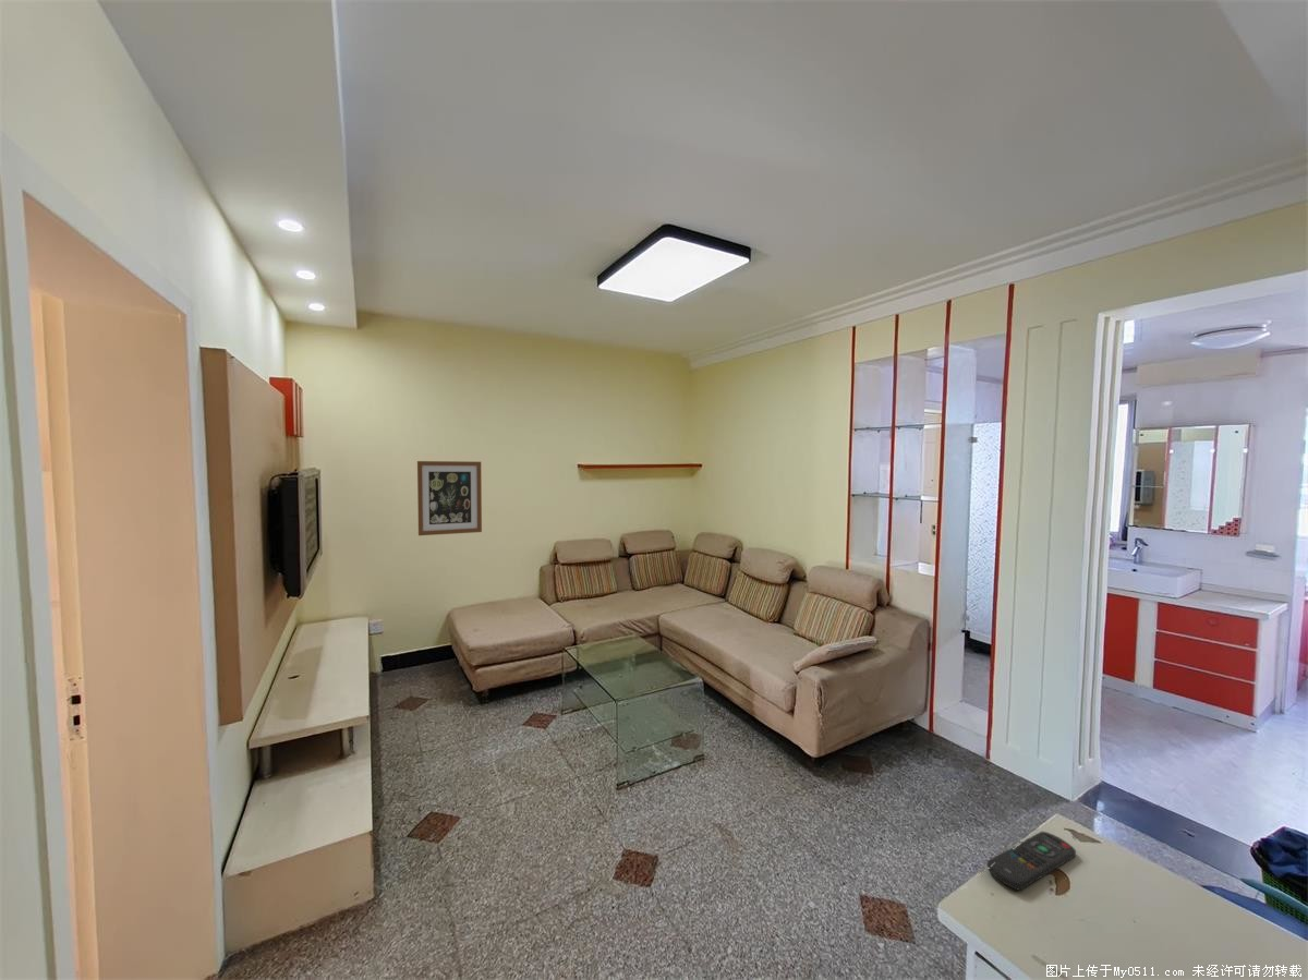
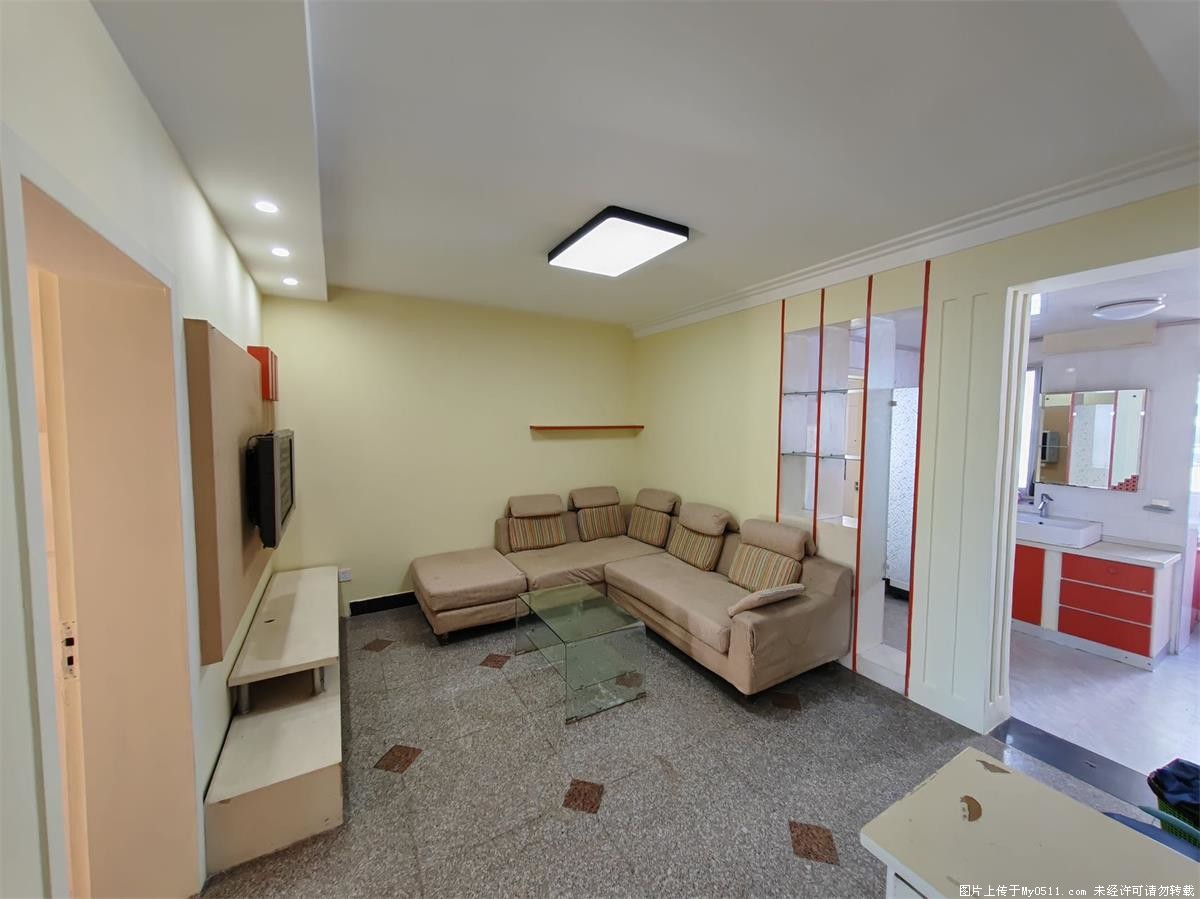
- wall art [416,460,483,536]
- remote control [985,831,1077,892]
